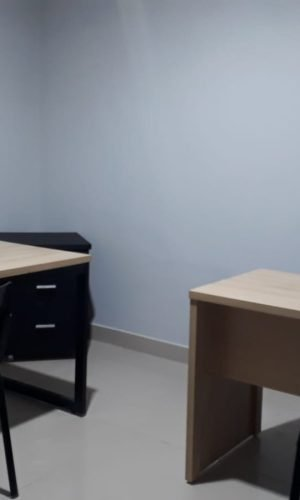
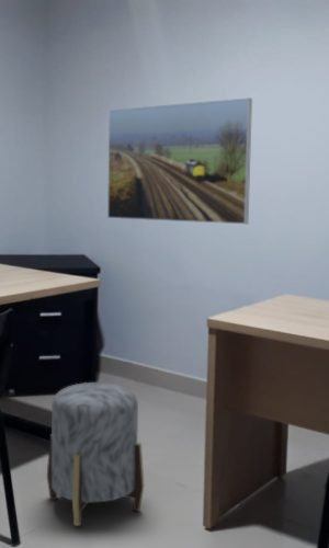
+ stool [46,381,146,527]
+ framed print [106,96,253,226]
